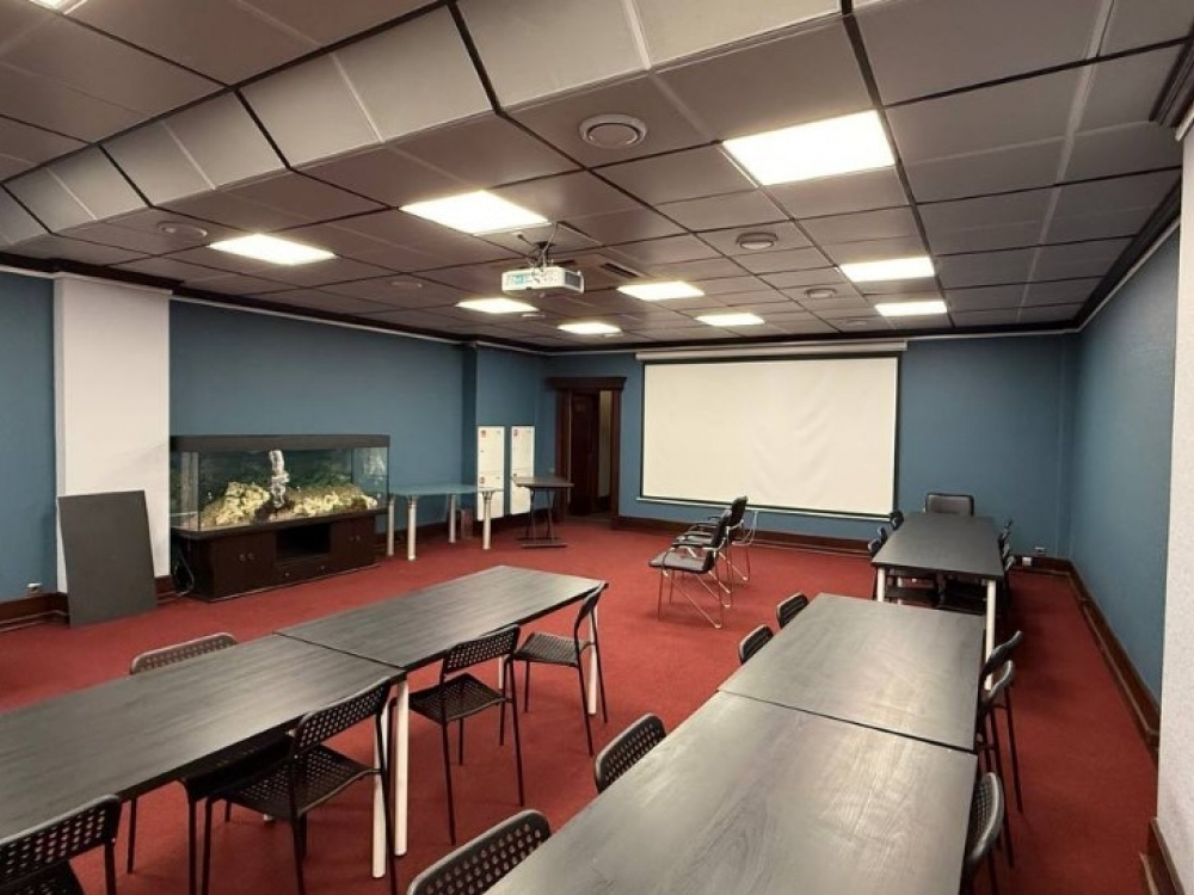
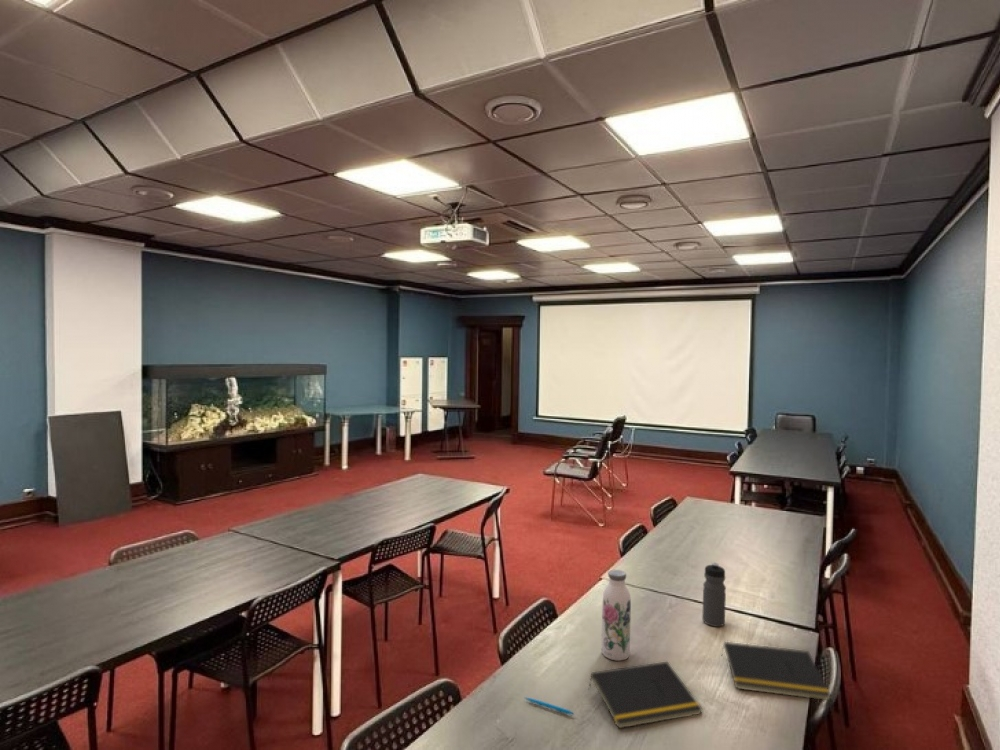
+ water bottle [601,569,632,662]
+ notepad [720,641,832,702]
+ pen [524,697,575,715]
+ notepad [588,661,704,729]
+ water bottle [701,562,727,628]
